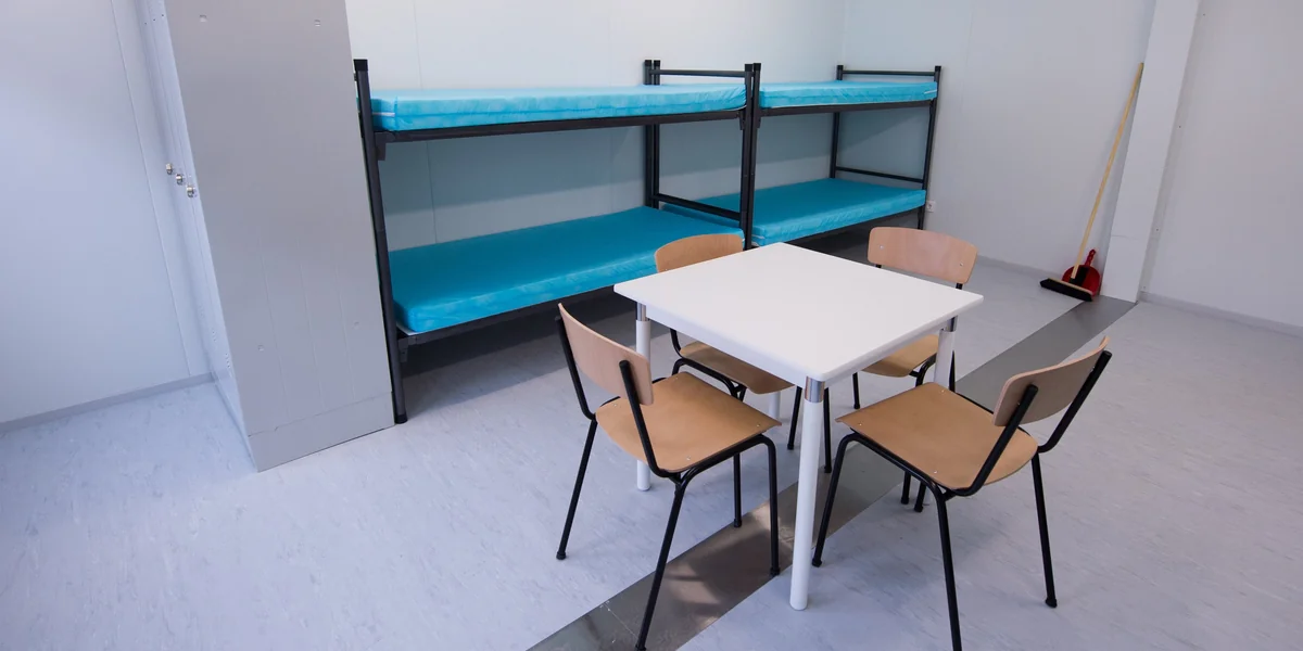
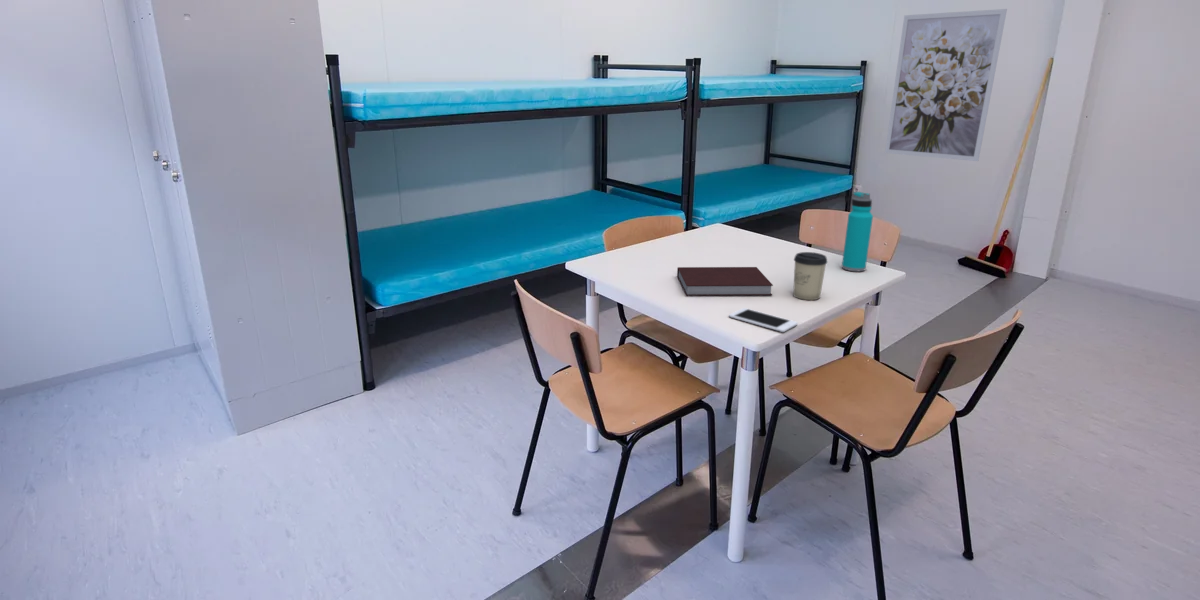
+ wall art [884,8,1008,162]
+ notebook [676,266,774,297]
+ cell phone [728,307,799,333]
+ water bottle [841,191,874,272]
+ cup [792,251,828,301]
